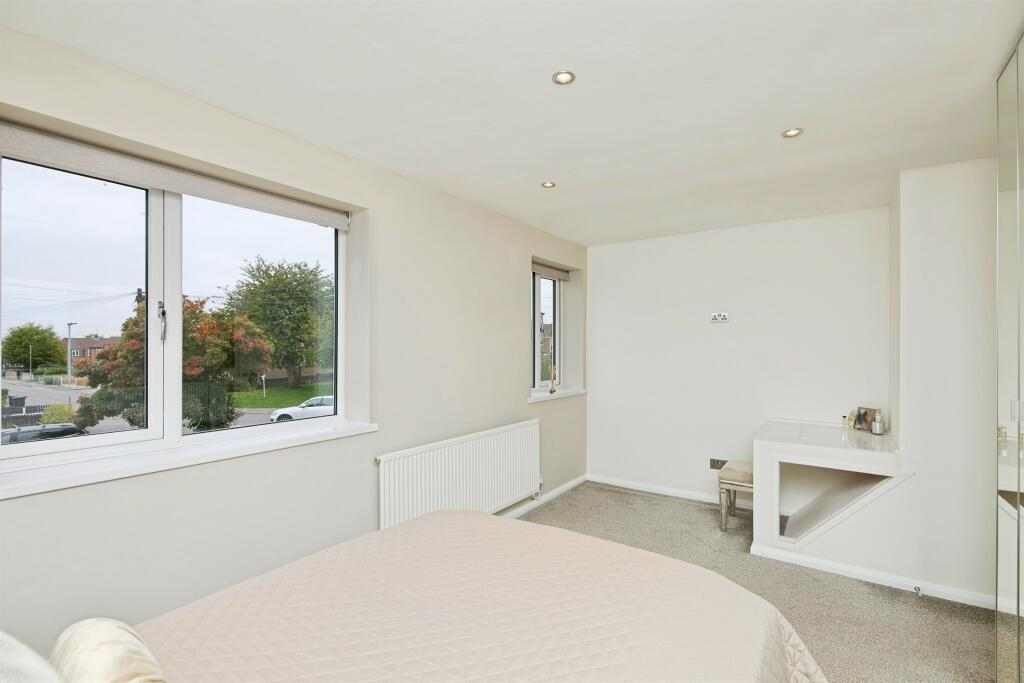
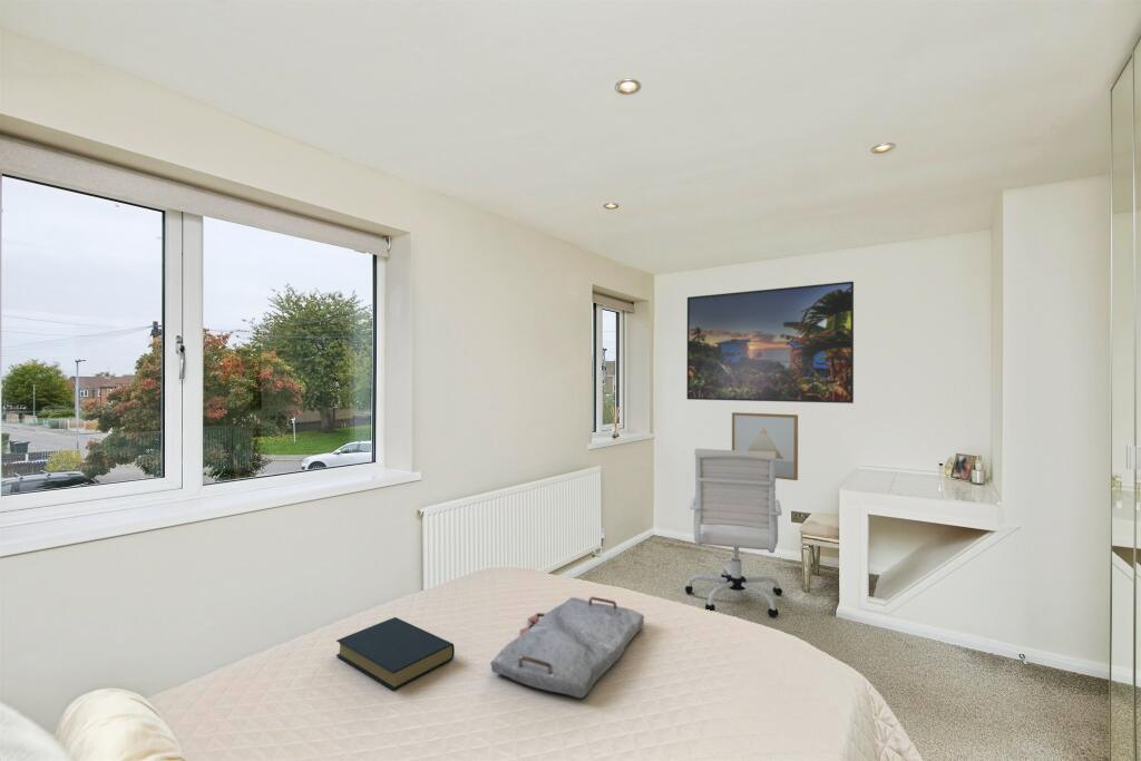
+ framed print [686,281,855,404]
+ wall art [731,411,799,481]
+ hardback book [335,616,456,691]
+ office chair [684,447,783,618]
+ serving tray [489,596,645,700]
